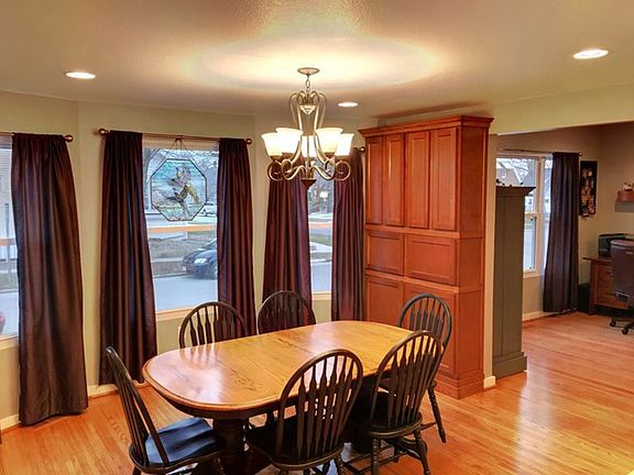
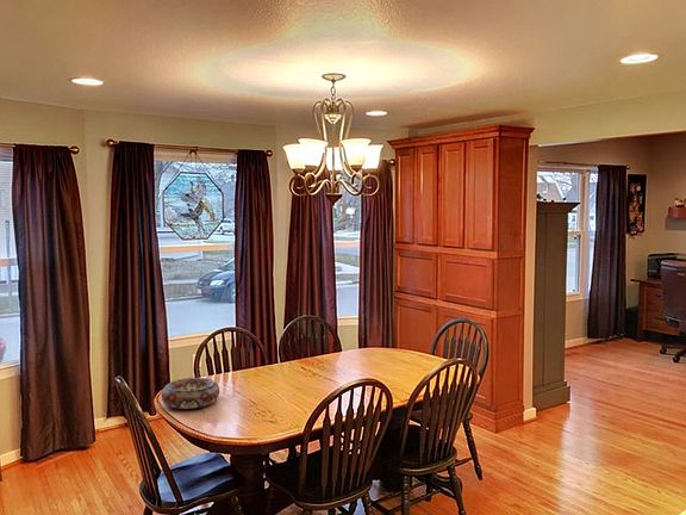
+ decorative bowl [160,377,220,410]
